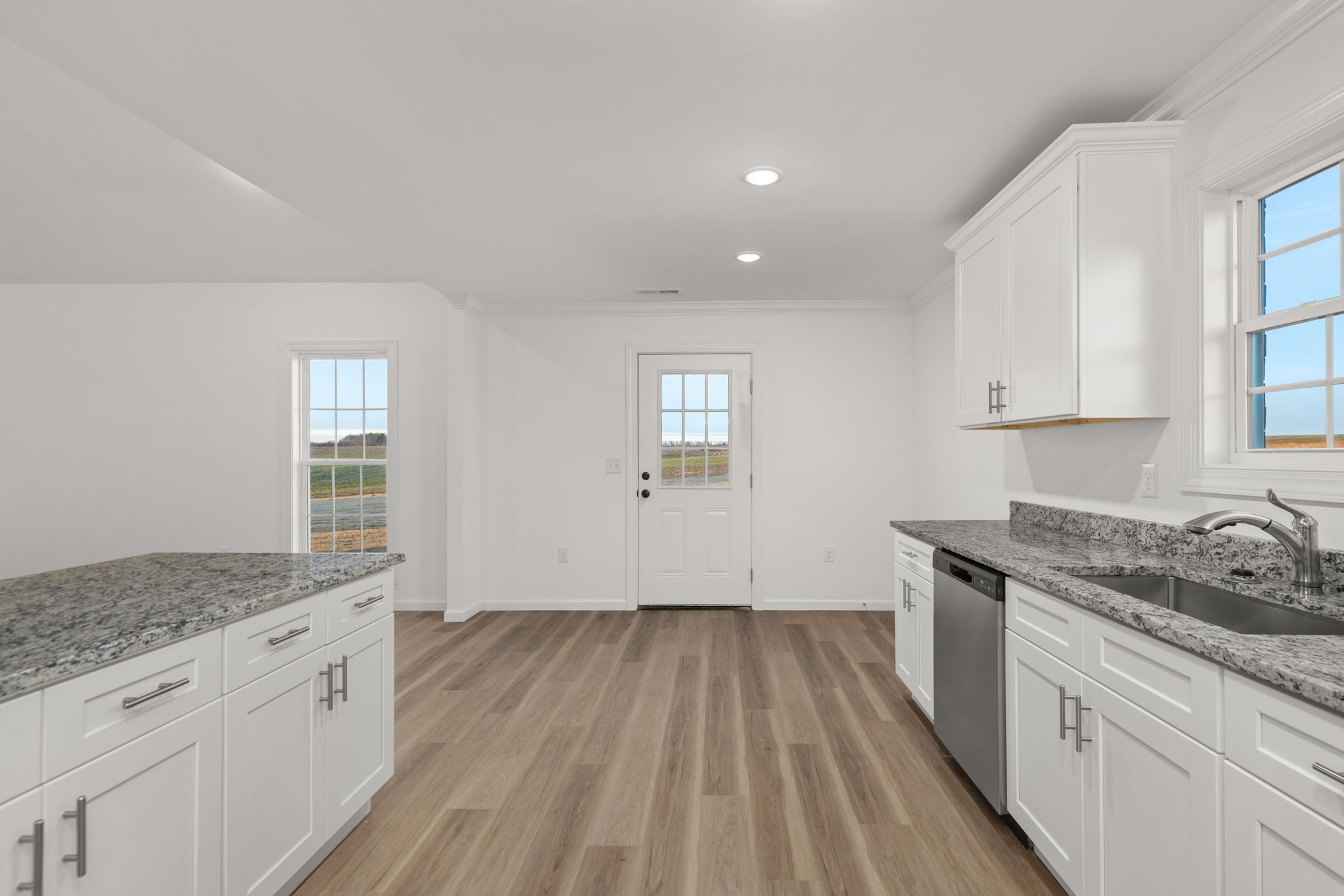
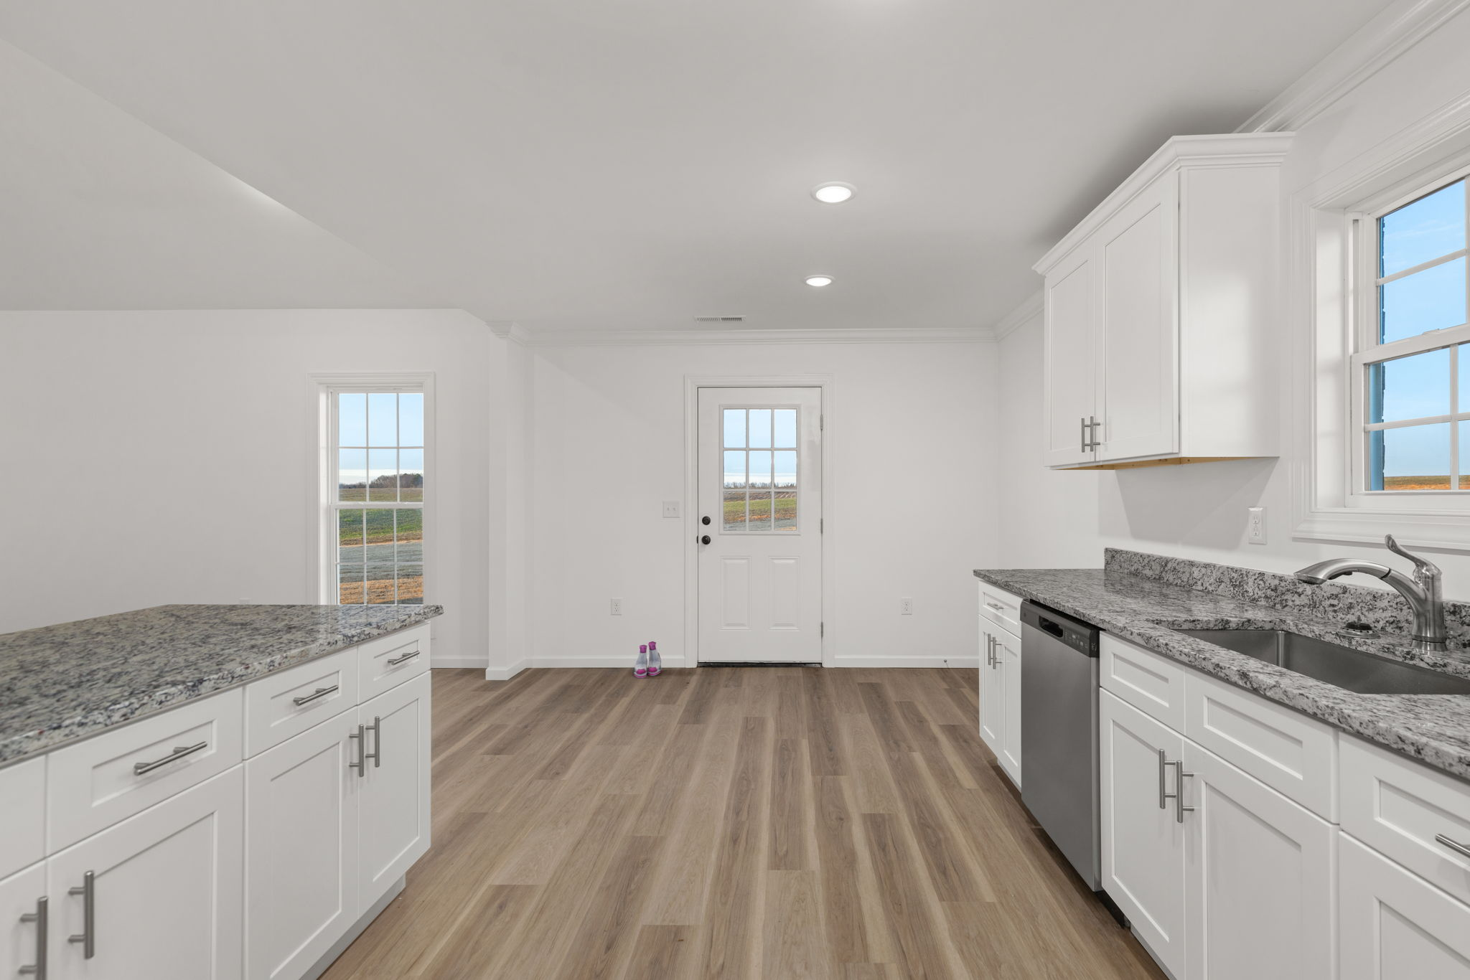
+ boots [633,641,663,679]
